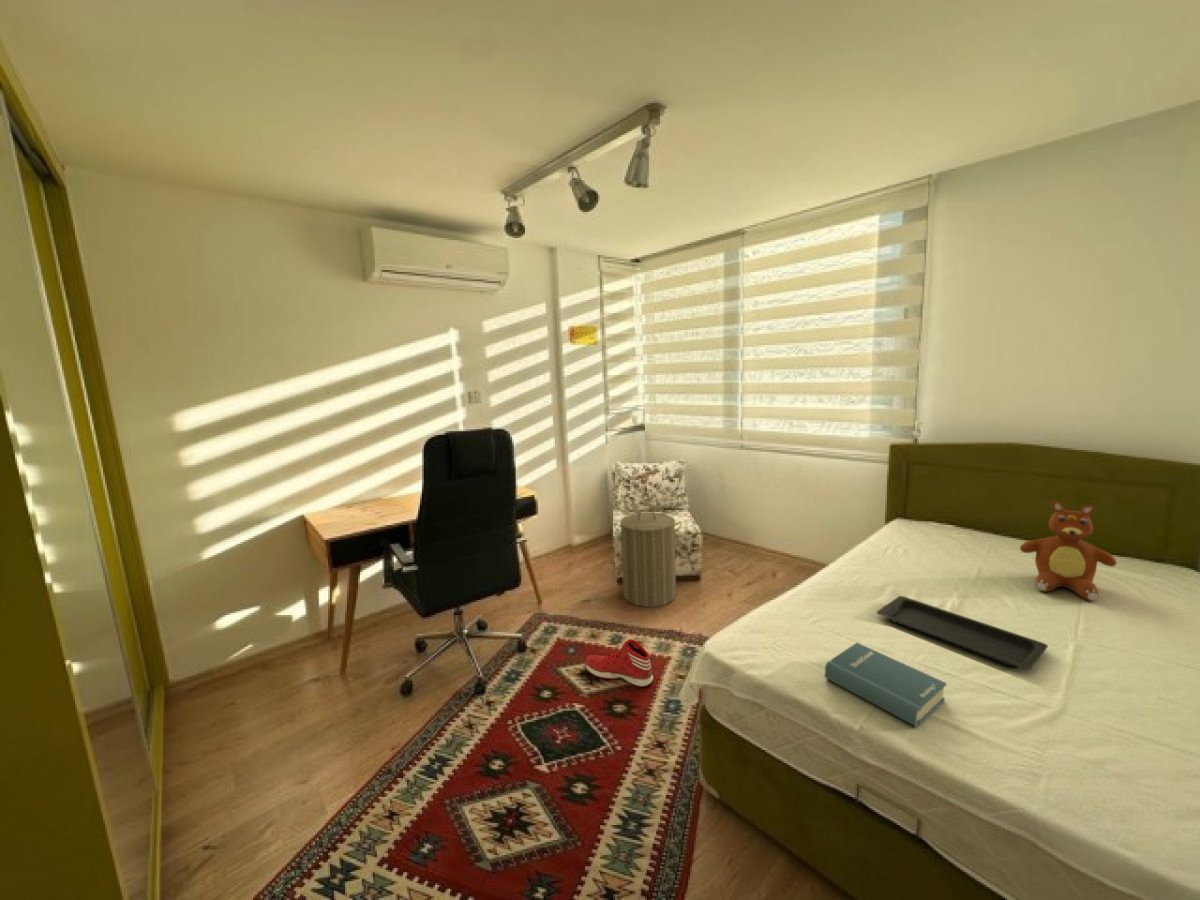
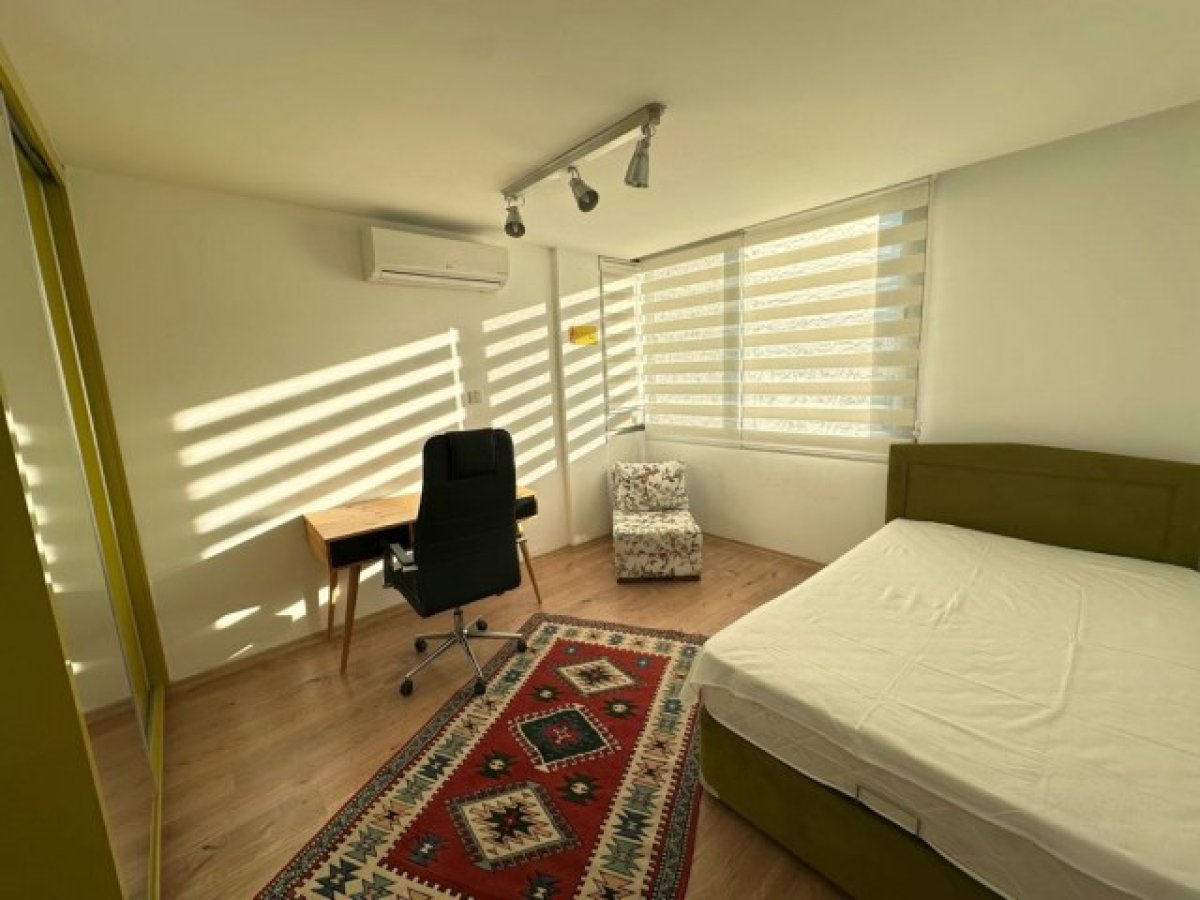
- hardback book [824,642,947,728]
- laundry hamper [613,508,683,608]
- serving tray [876,595,1049,670]
- teddy bear [1019,500,1118,602]
- sneaker [584,638,654,688]
